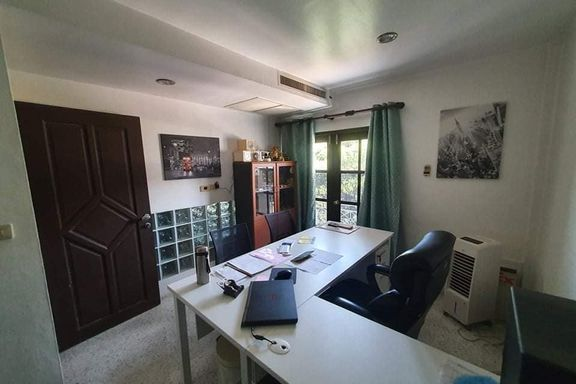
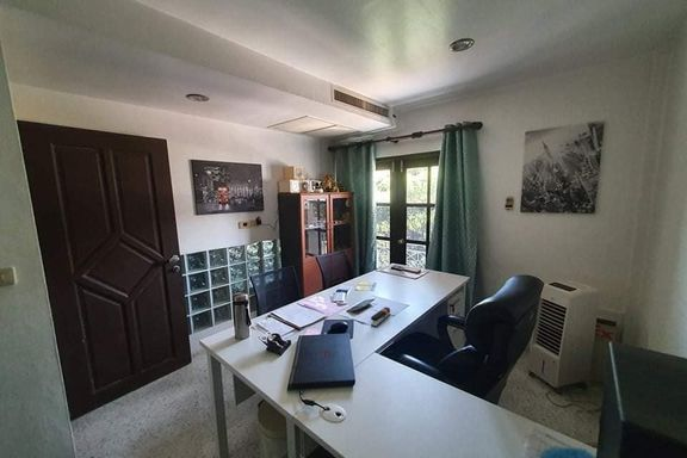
+ stapler [370,307,391,328]
